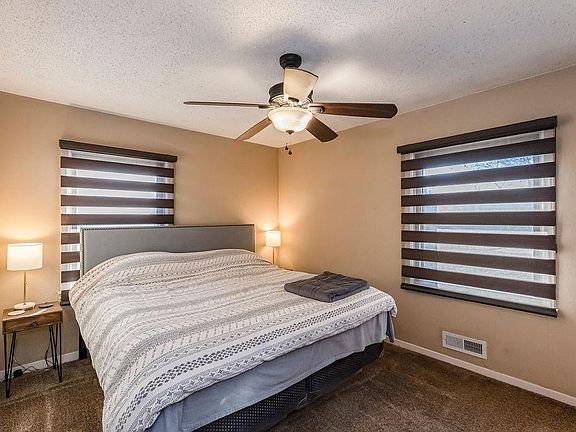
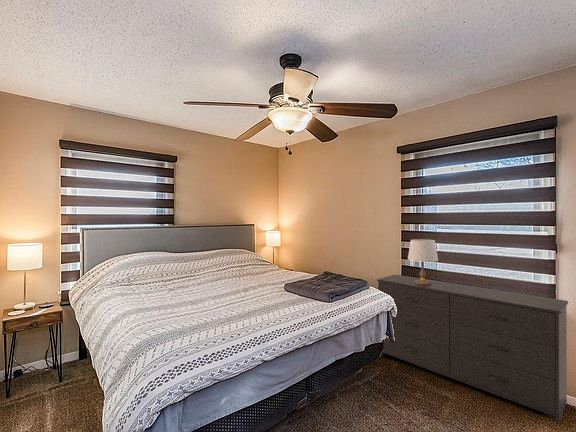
+ dresser [376,274,569,426]
+ table lamp [407,238,439,285]
